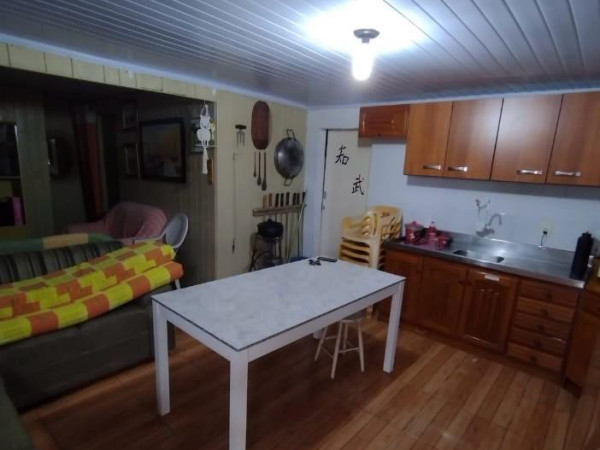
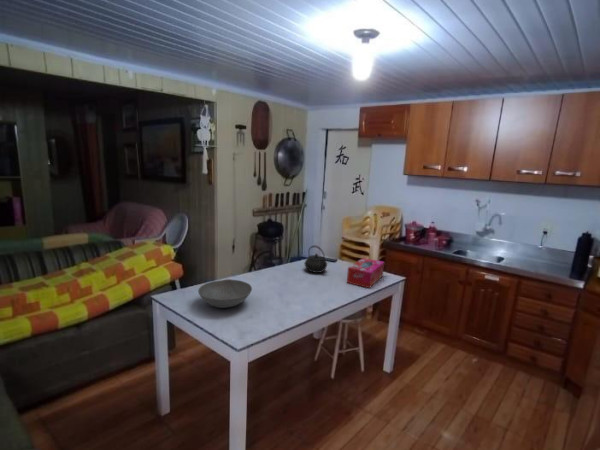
+ tissue box [346,257,385,289]
+ kettle [304,244,328,274]
+ bowl [197,278,253,309]
